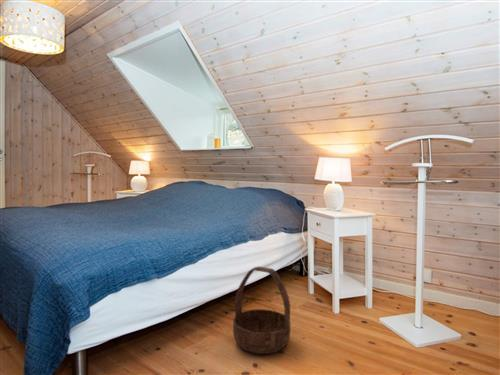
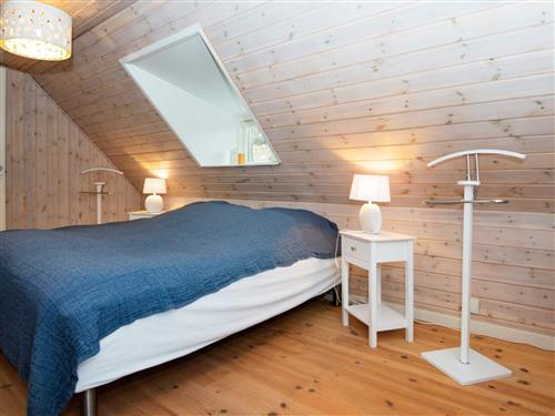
- basket [232,266,291,355]
